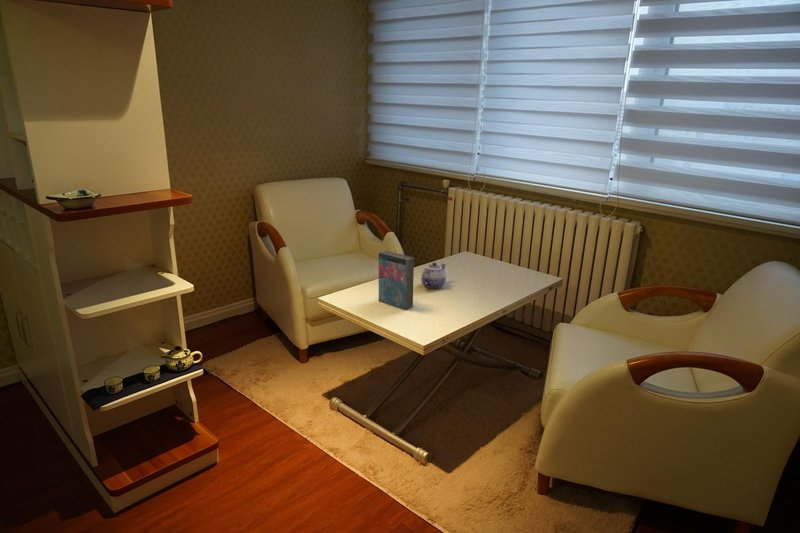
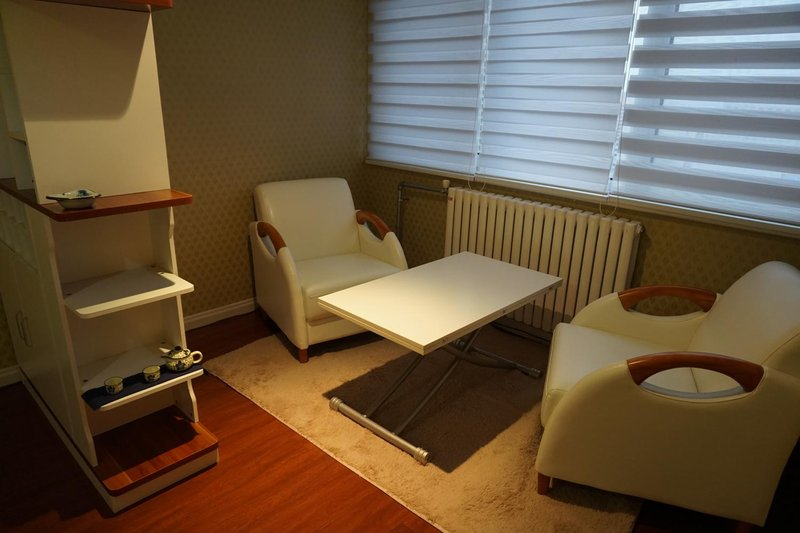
- book [378,250,415,311]
- teapot [420,261,447,289]
